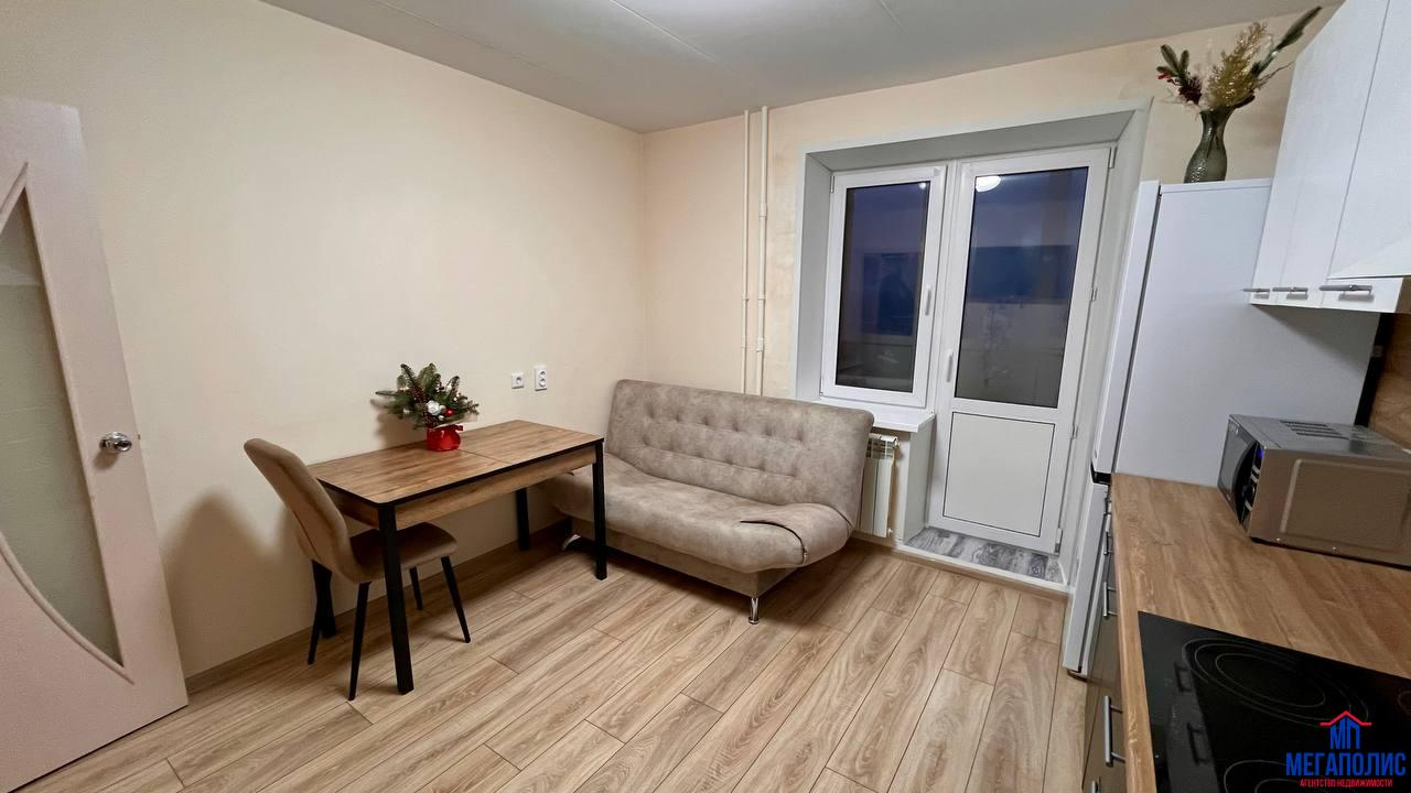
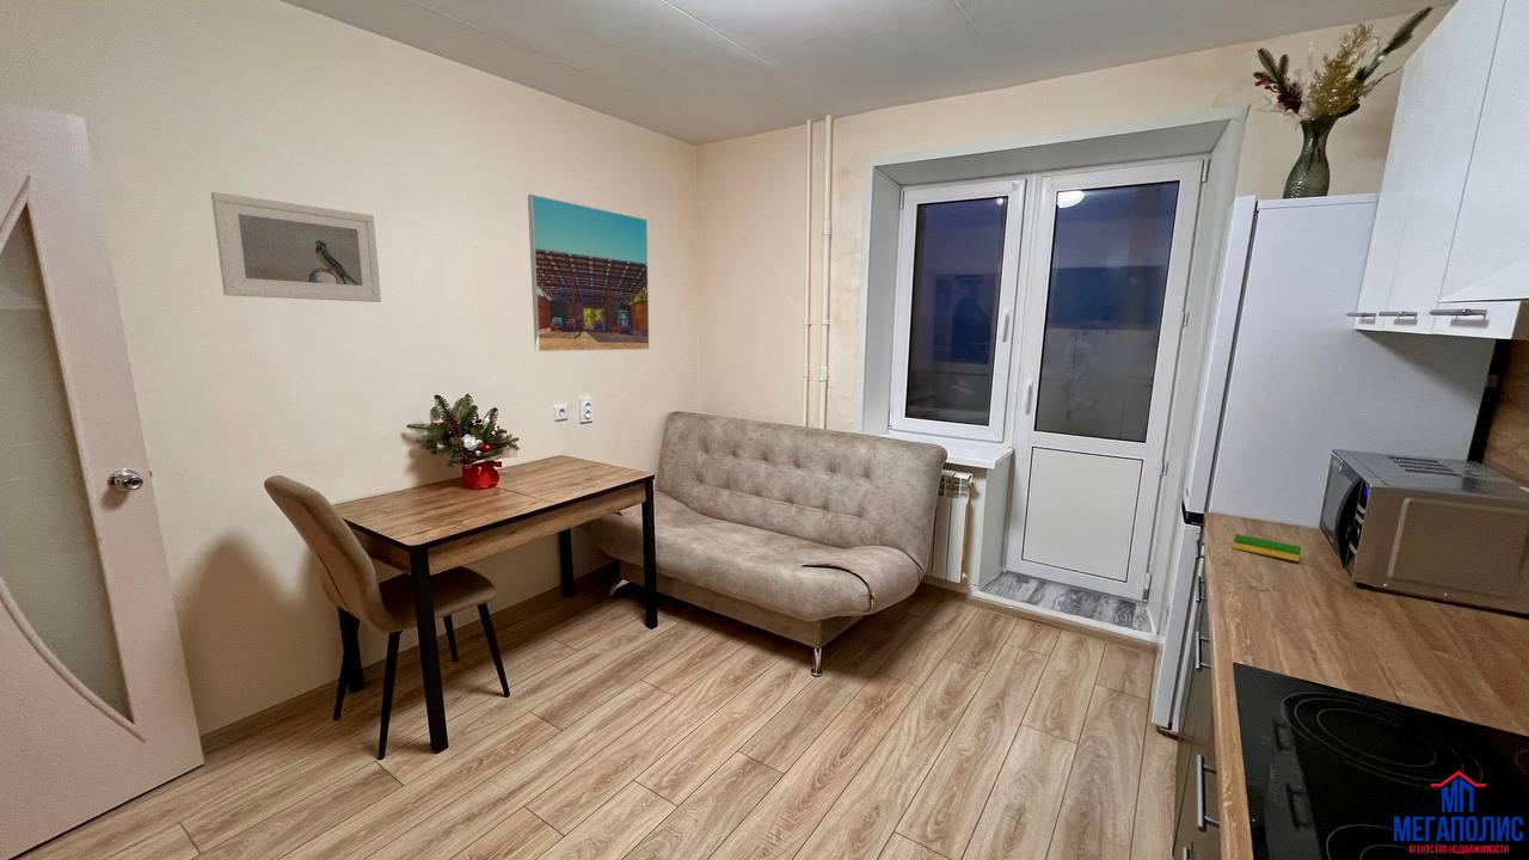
+ dish sponge [1232,533,1303,563]
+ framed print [527,194,650,352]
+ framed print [210,191,382,303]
